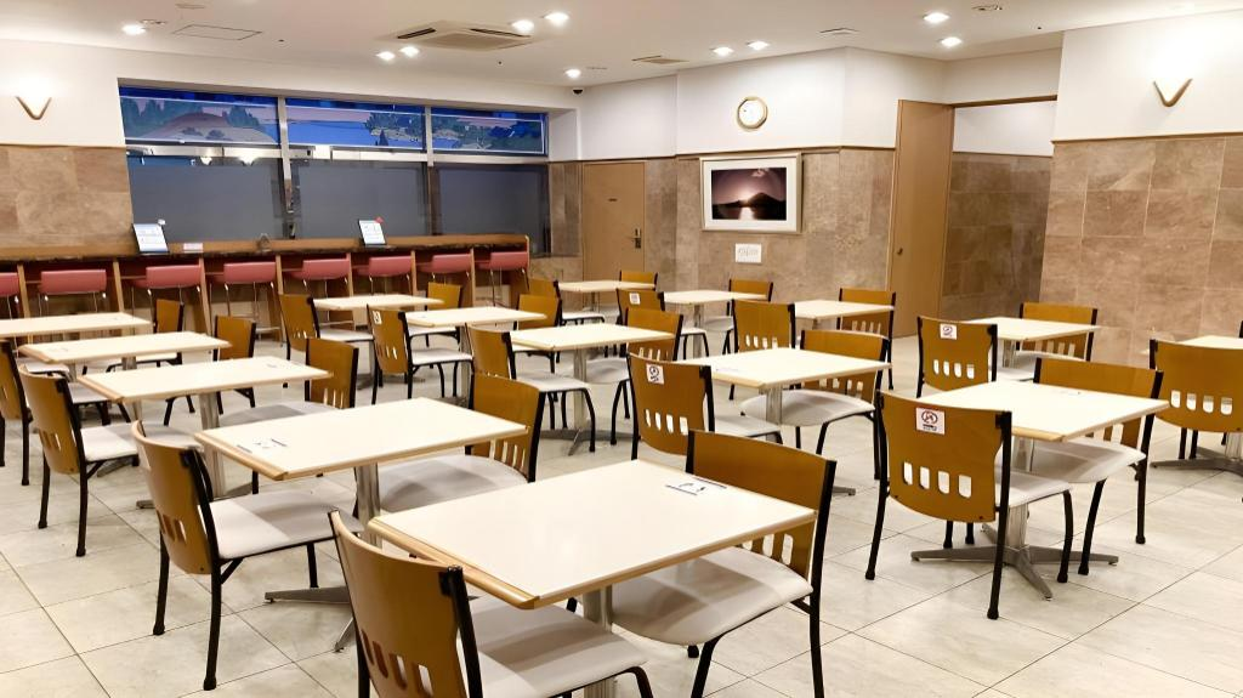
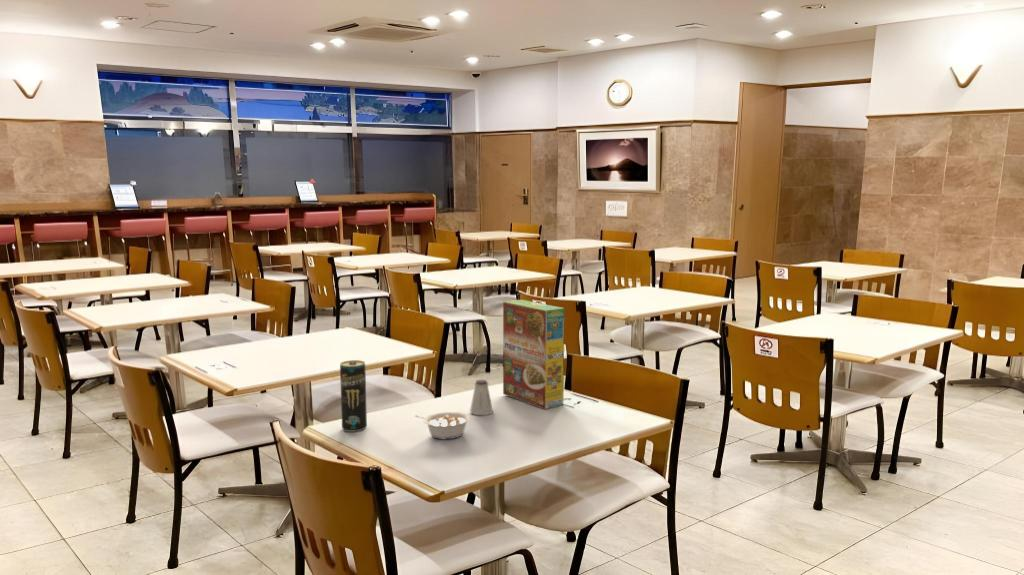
+ legume [413,411,471,440]
+ beverage can [339,359,368,433]
+ saltshaker [469,379,494,416]
+ cereal box [502,299,566,410]
